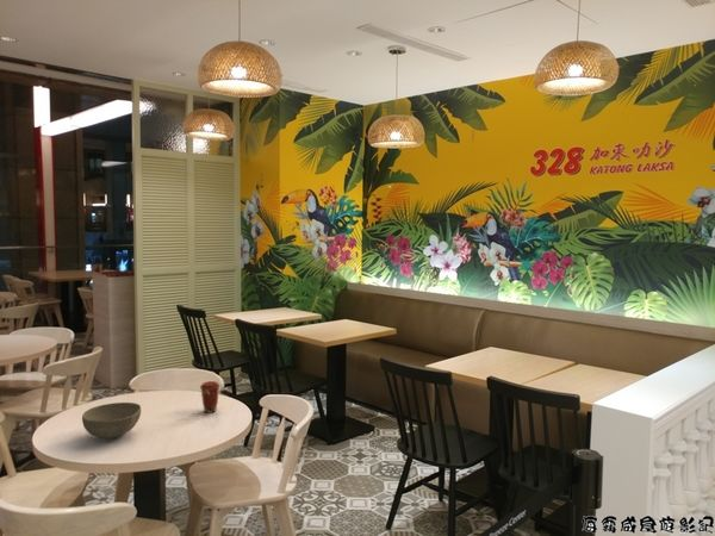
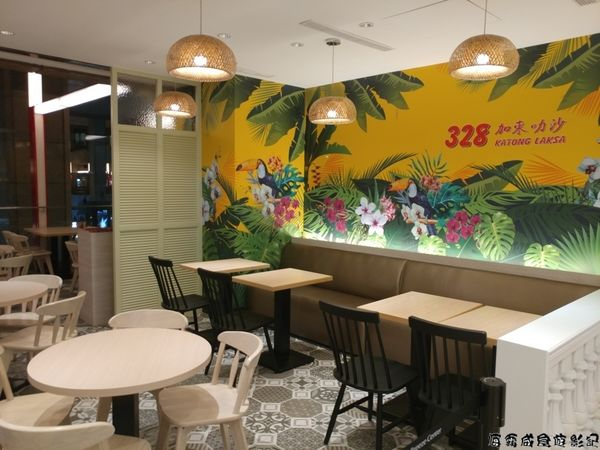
- coffee cup [199,380,222,413]
- bowl [81,401,142,440]
